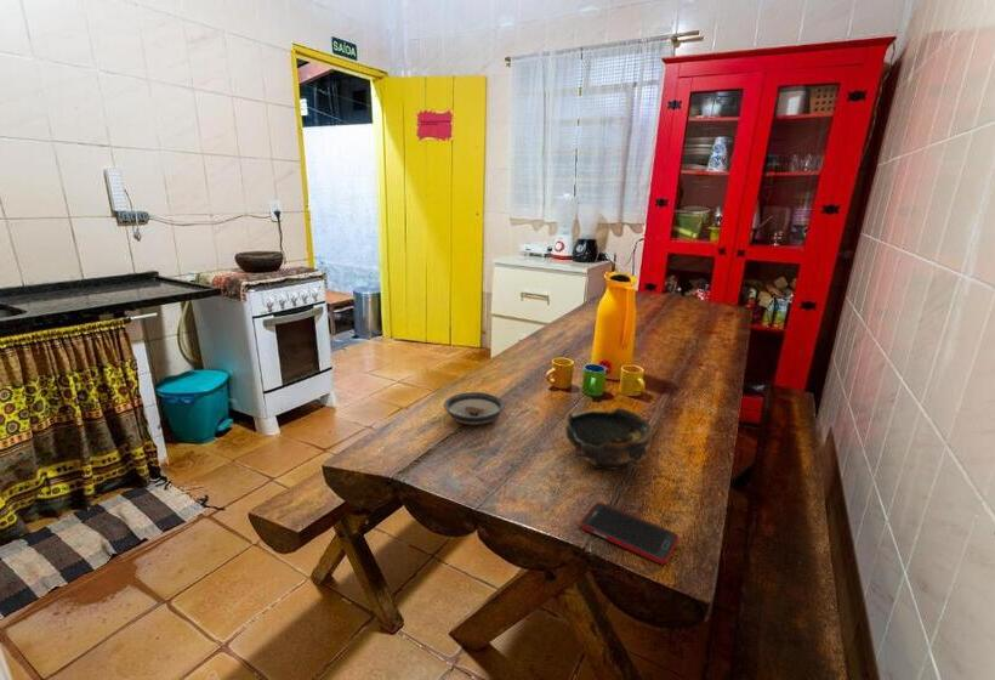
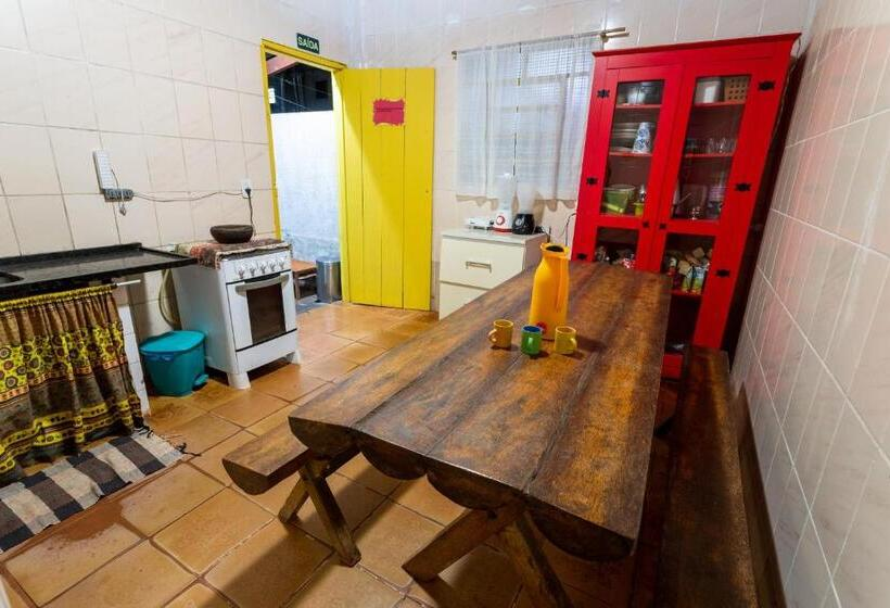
- cell phone [579,501,680,566]
- bowl [564,407,653,471]
- saucer [443,391,505,426]
